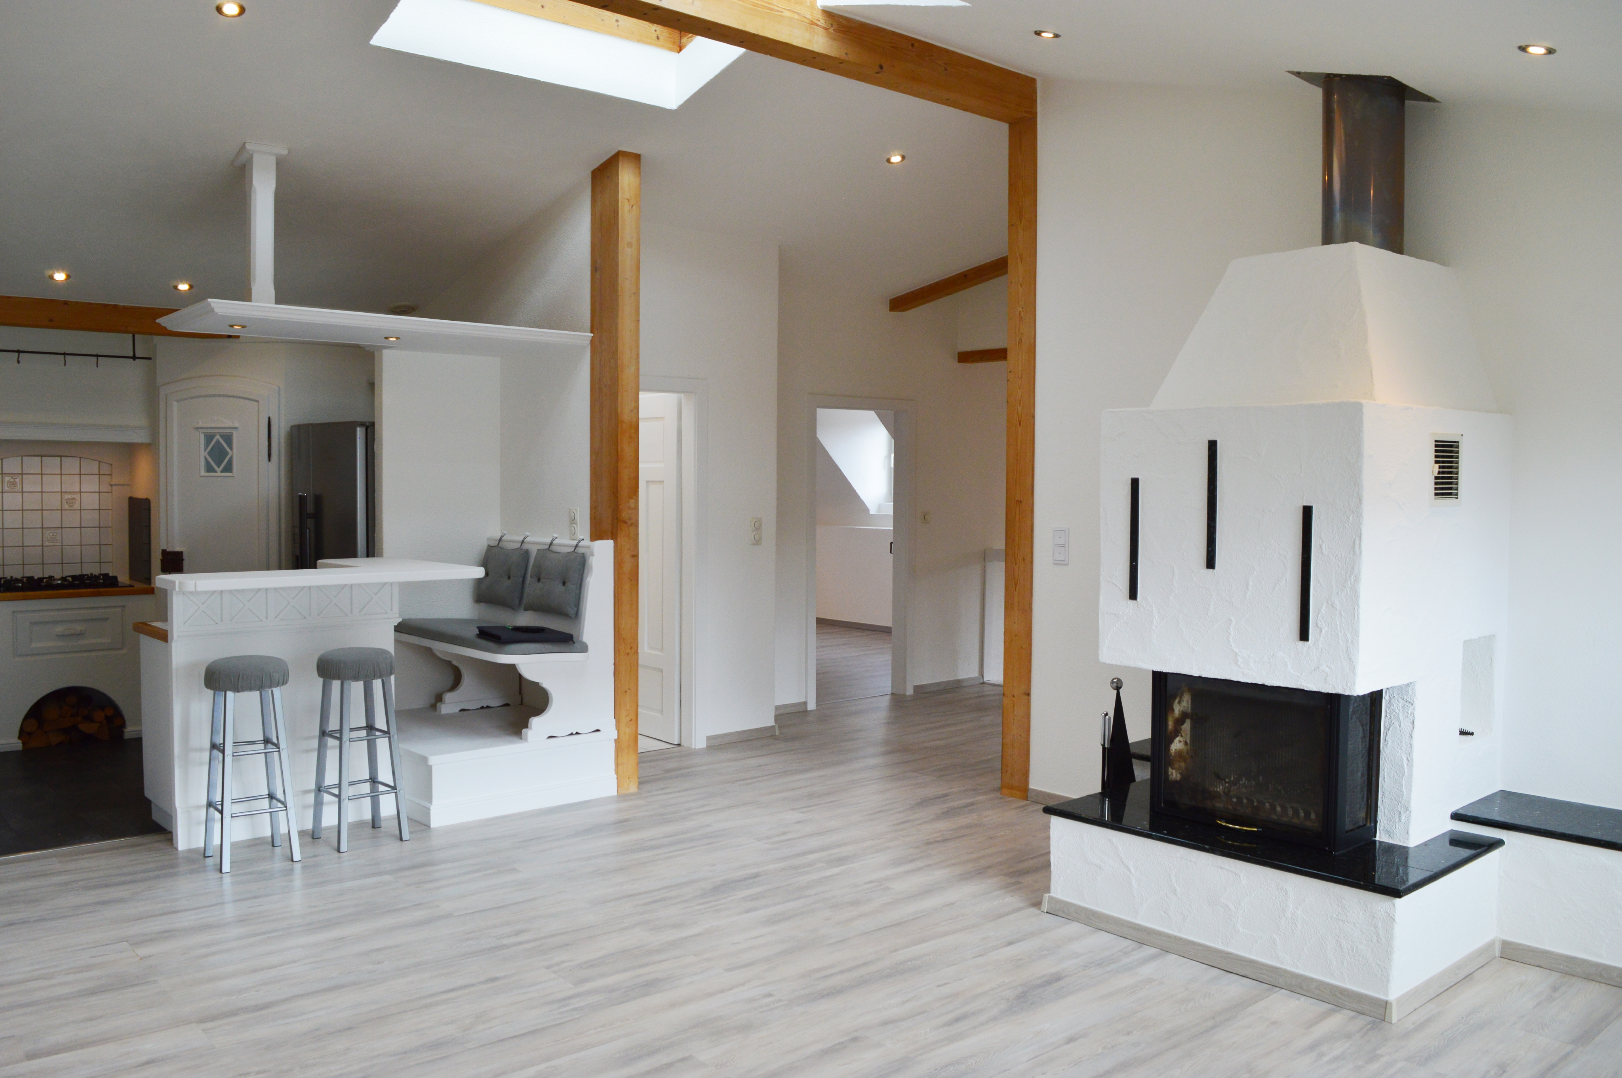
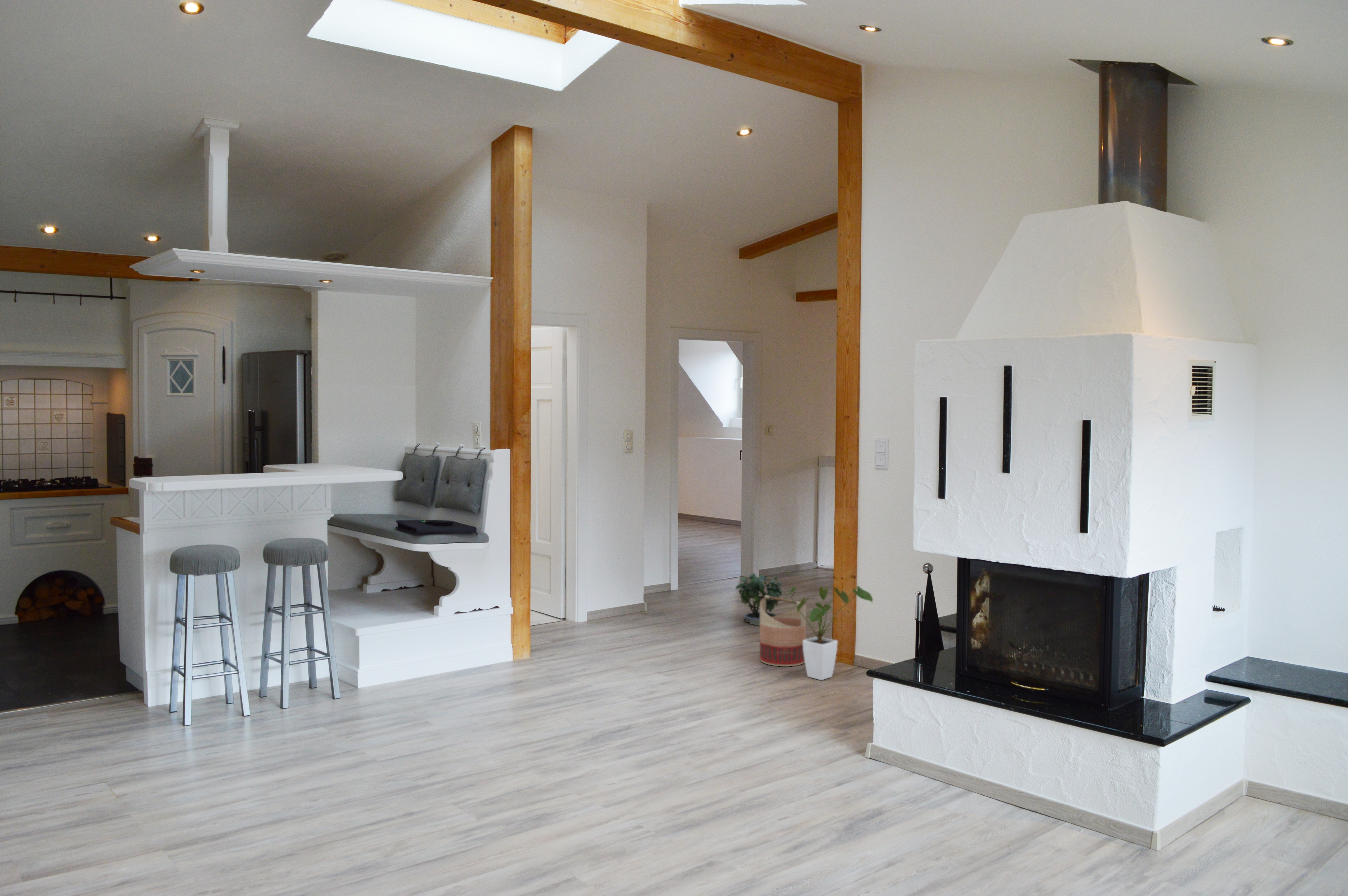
+ potted plant [736,568,783,626]
+ basket [759,596,807,667]
+ house plant [784,585,873,681]
